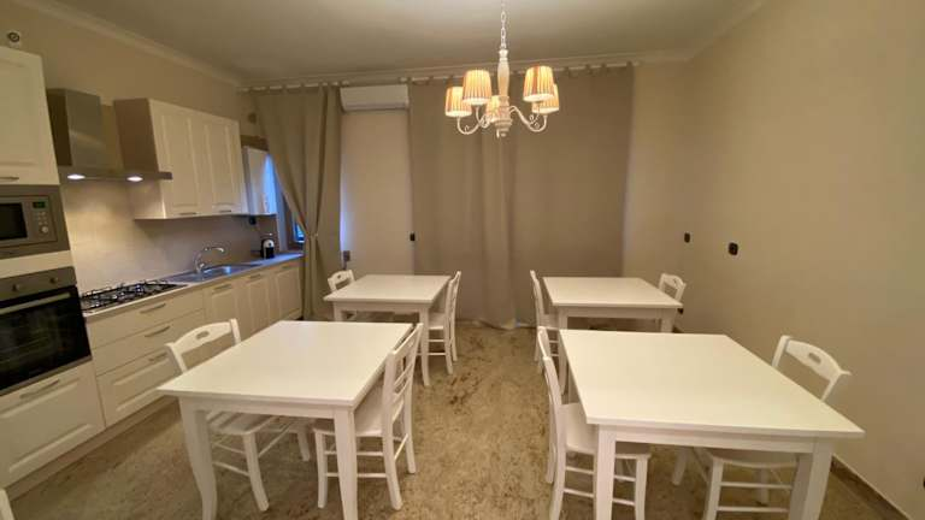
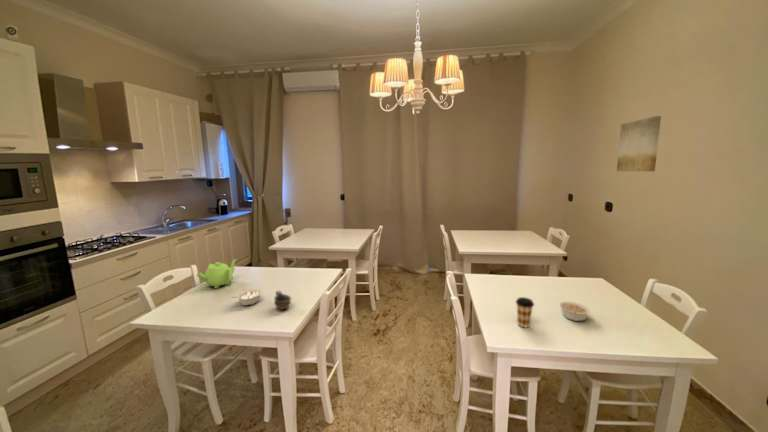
+ teapot [195,258,238,289]
+ cup [273,290,292,310]
+ legume [231,288,263,307]
+ legume [559,301,591,322]
+ coffee cup [515,296,535,328]
+ wall art [616,115,662,172]
